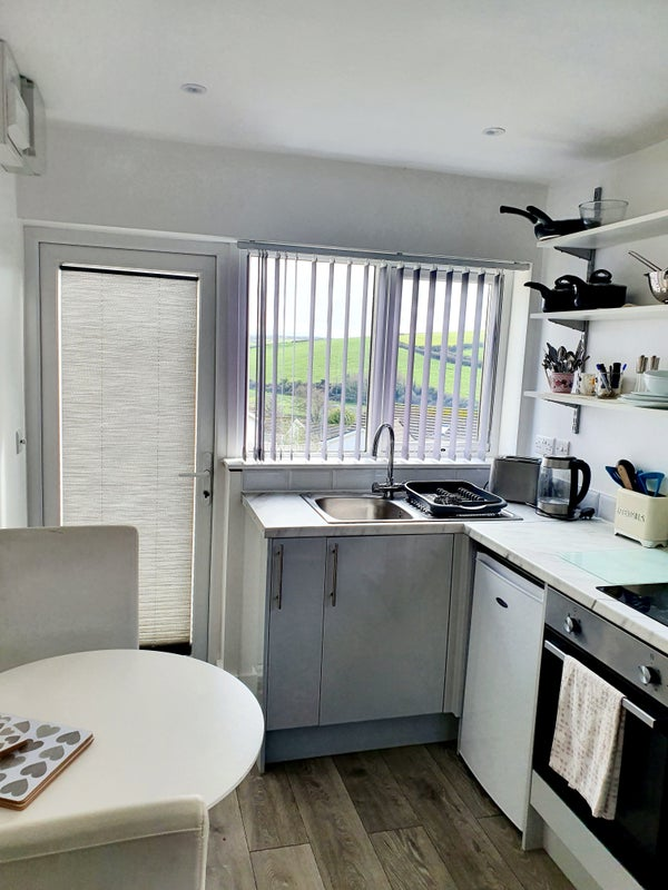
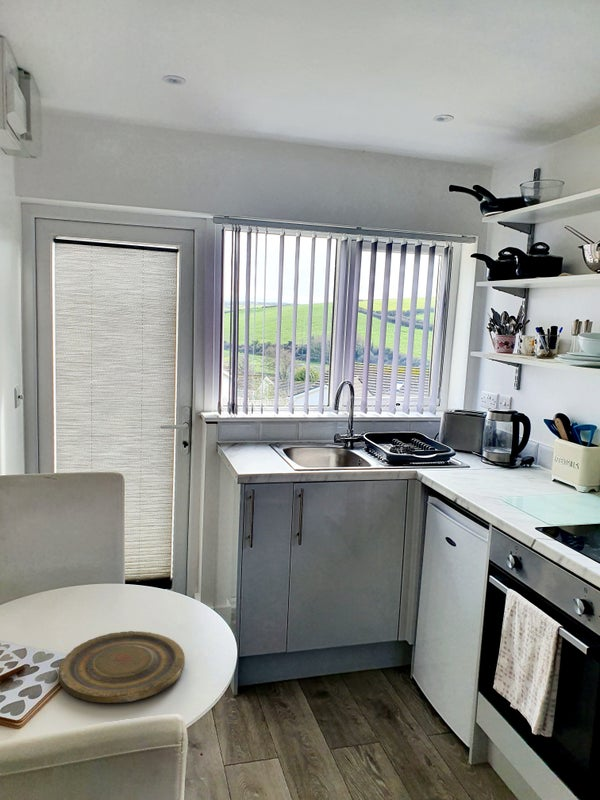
+ plate [58,630,186,704]
